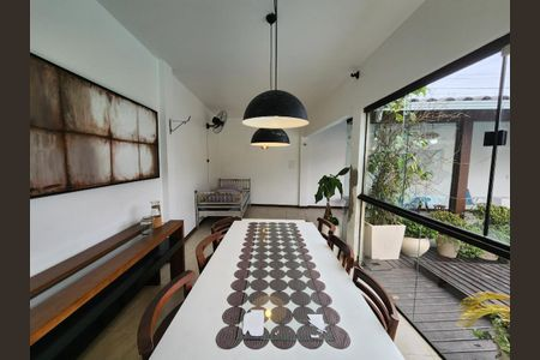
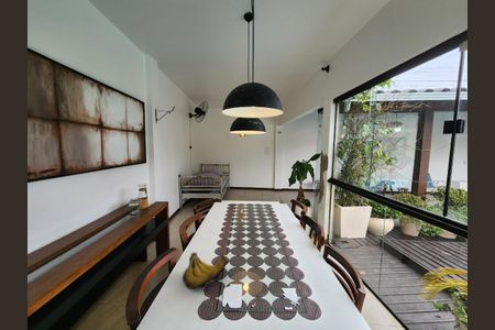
+ banana bunch [182,251,230,289]
